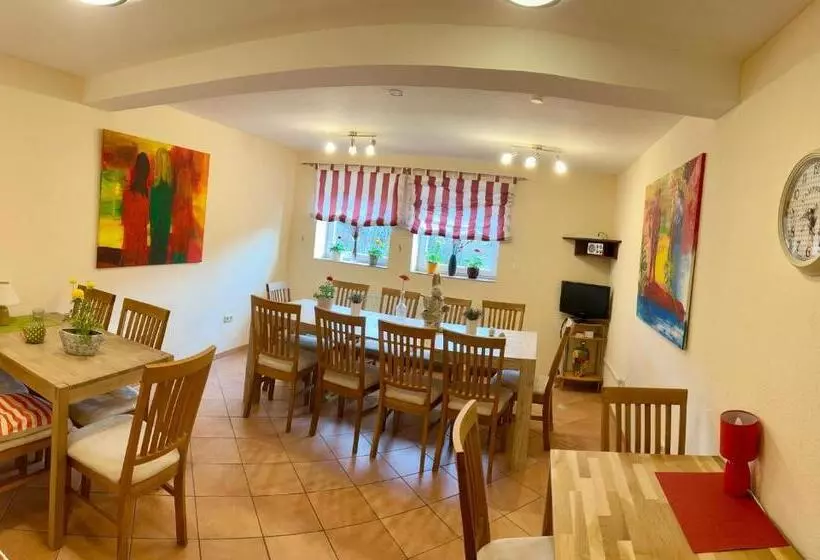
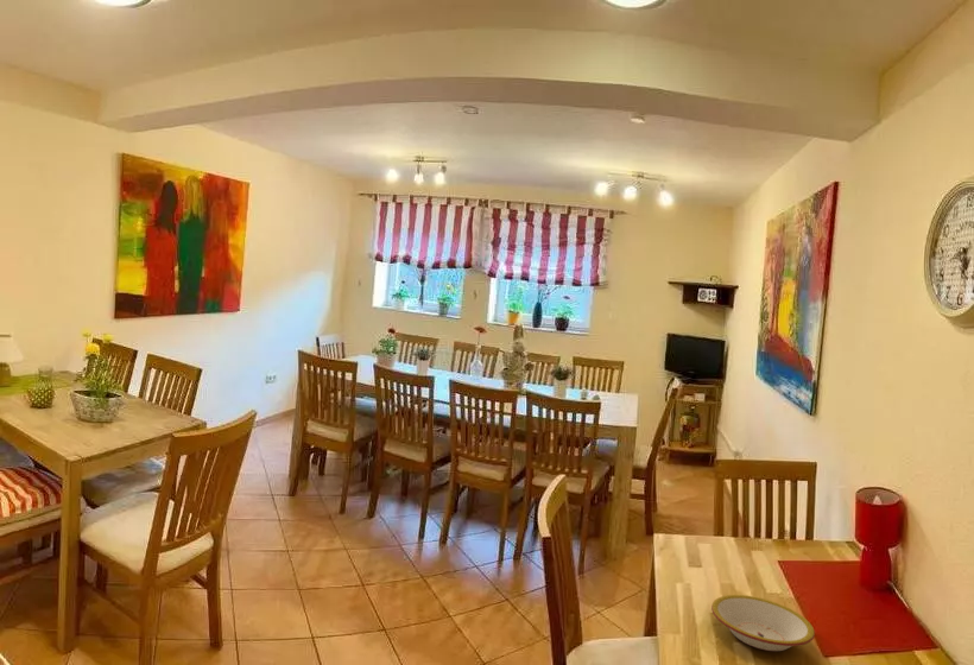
+ bowl [710,594,816,652]
